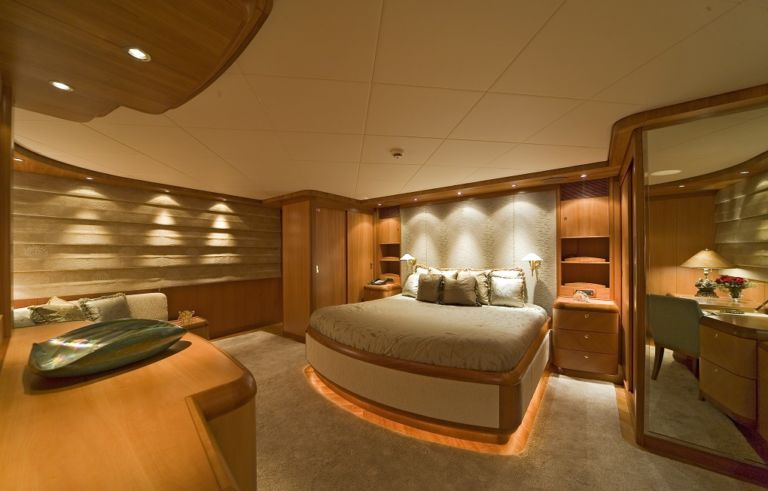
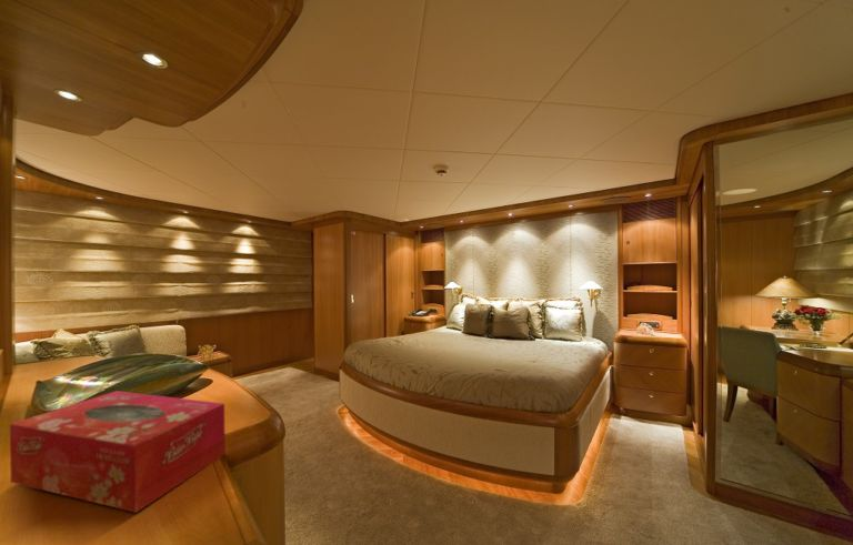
+ tissue box [9,390,227,514]
